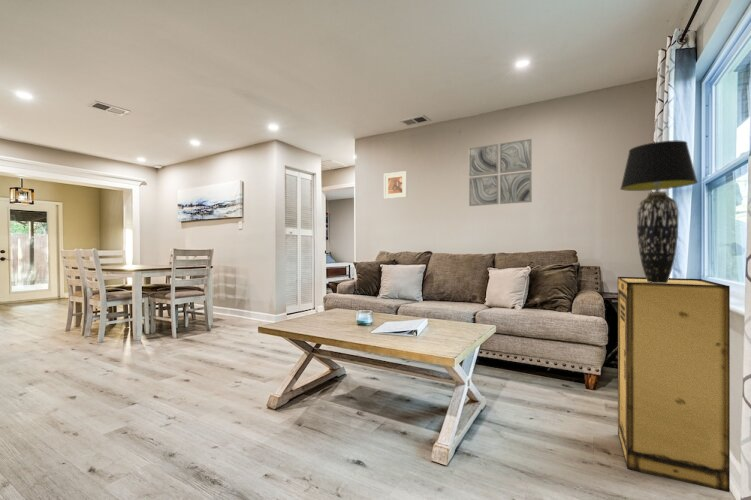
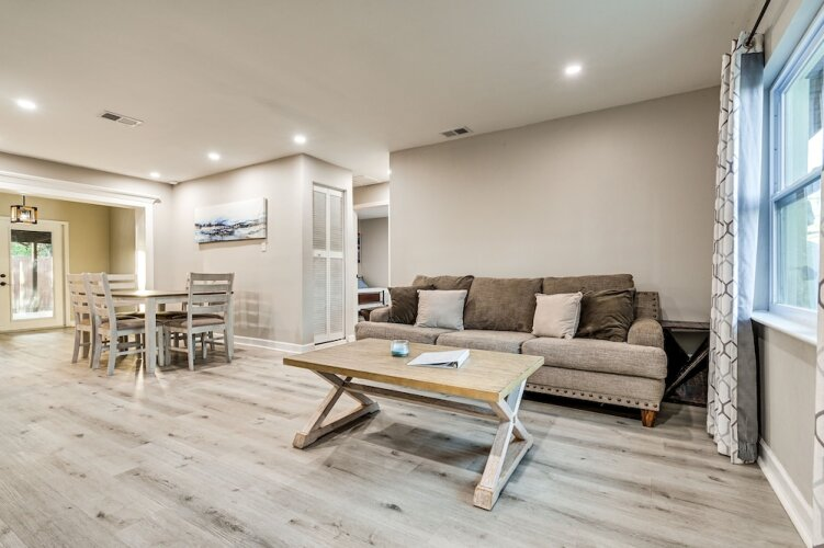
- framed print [383,170,408,200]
- table lamp [619,140,699,283]
- wall art [468,138,533,207]
- storage cabinet [617,276,731,493]
